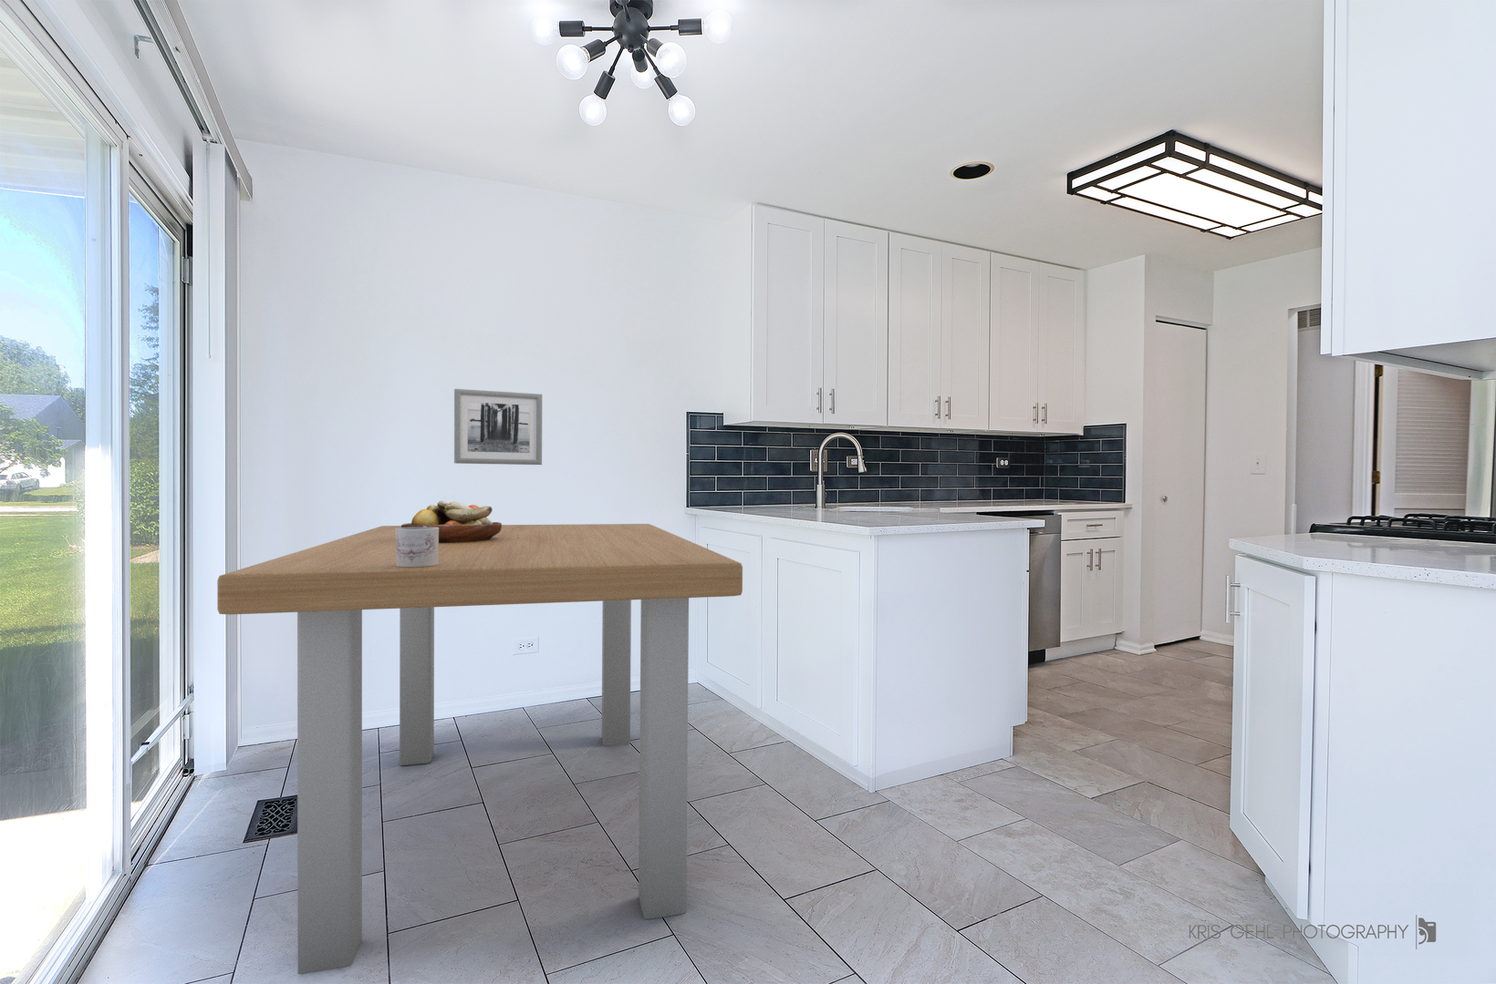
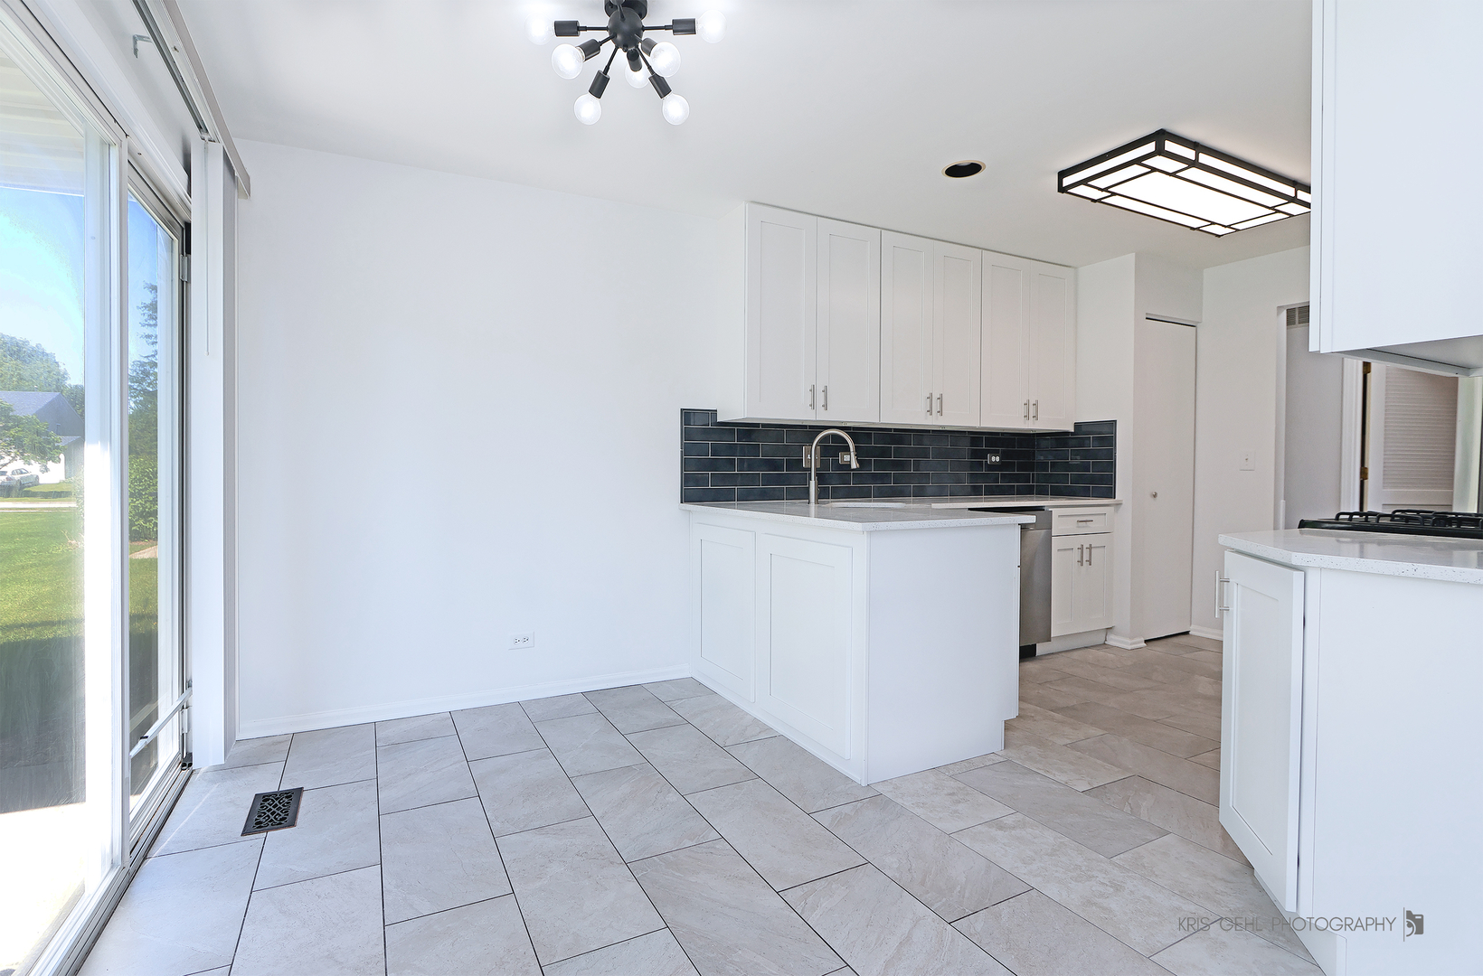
- dining table [217,523,743,975]
- mug [395,527,439,568]
- wall art [453,388,543,466]
- fruit bowl [400,500,502,543]
